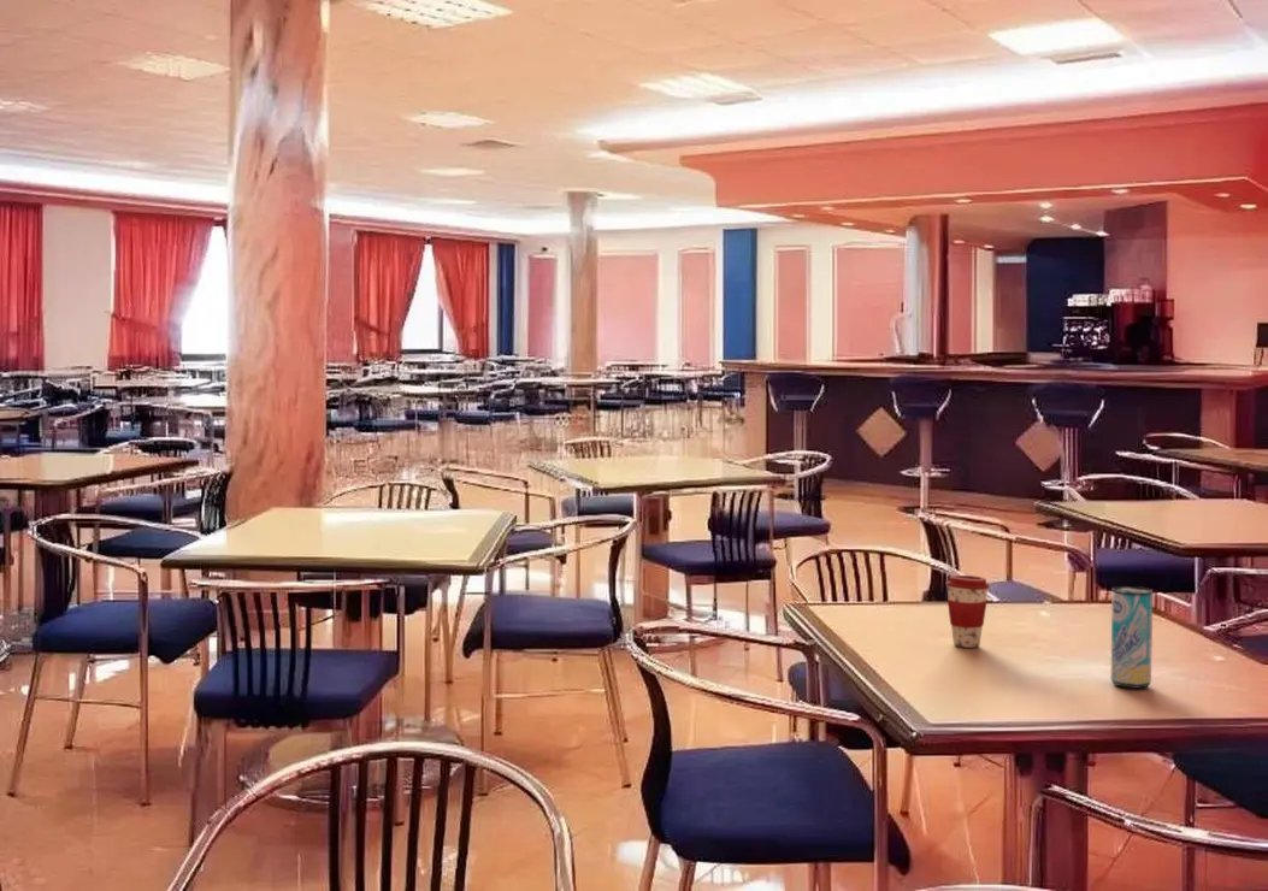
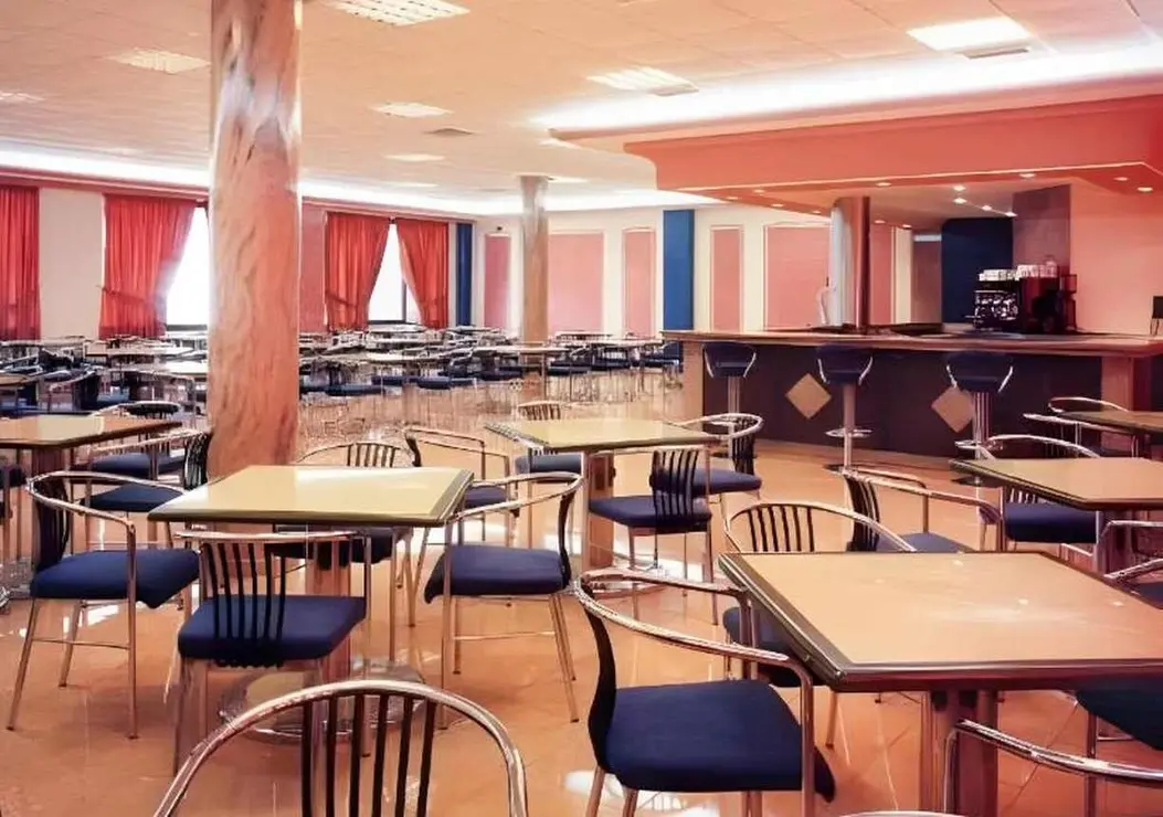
- coffee cup [945,574,991,649]
- beverage can [1109,585,1154,689]
